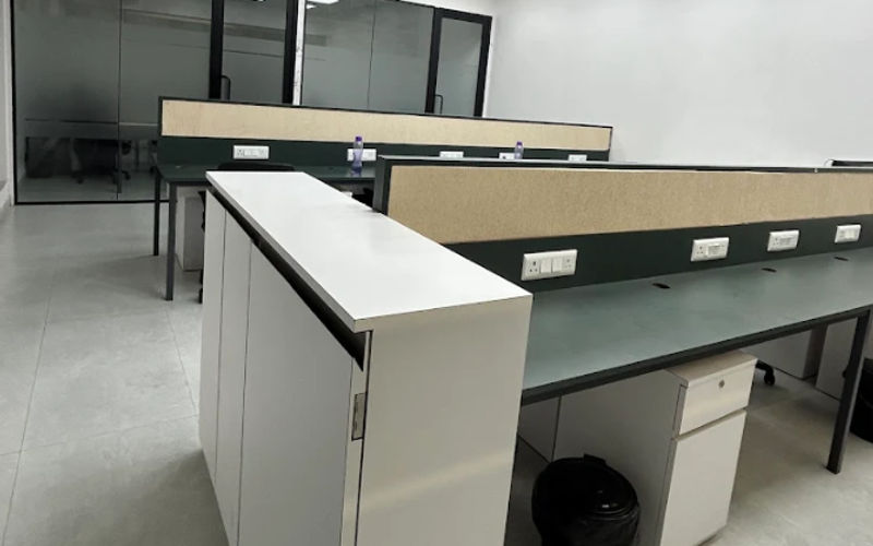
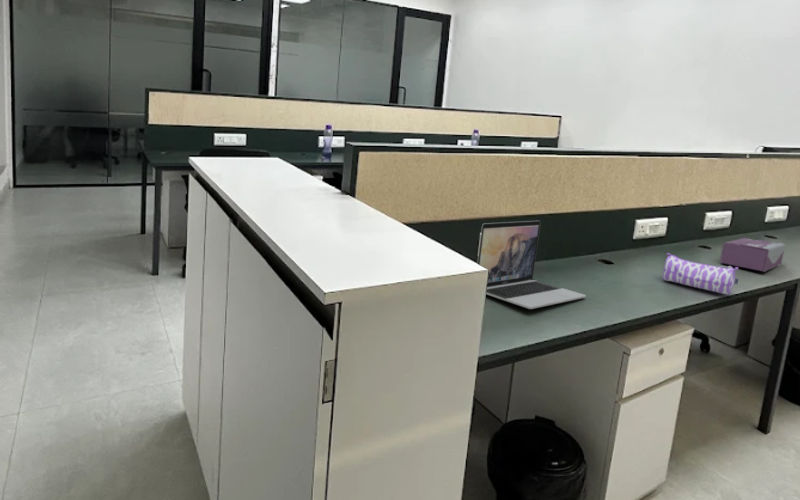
+ tissue box [719,237,786,272]
+ pencil case [662,252,739,296]
+ laptop [476,220,587,310]
